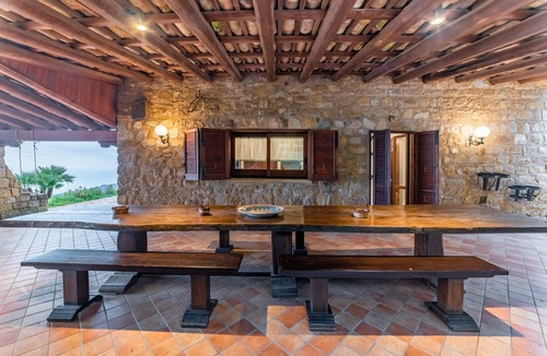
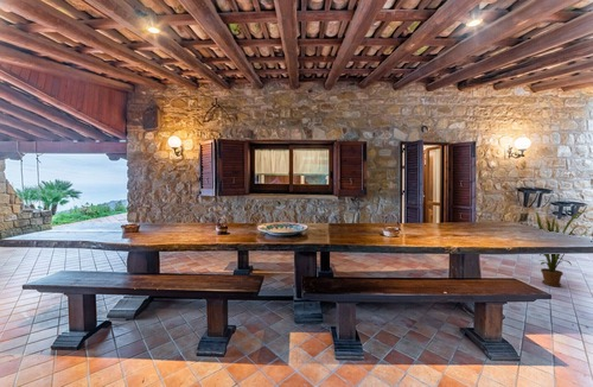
+ house plant [535,210,591,287]
